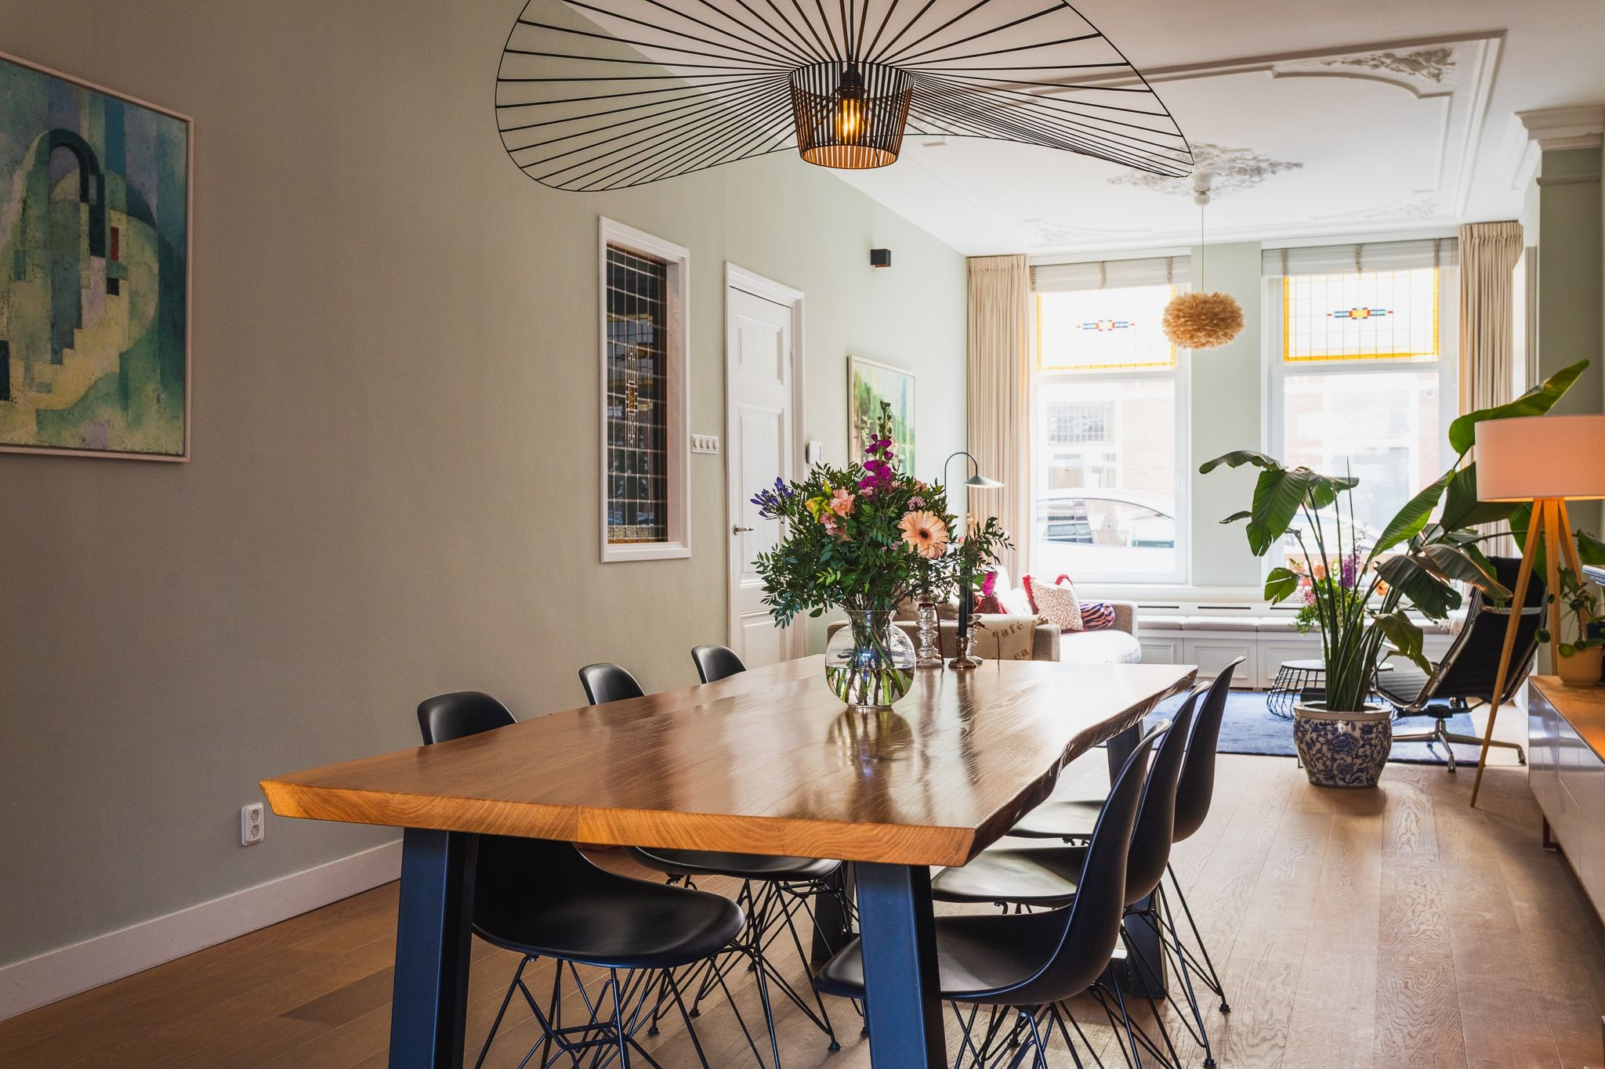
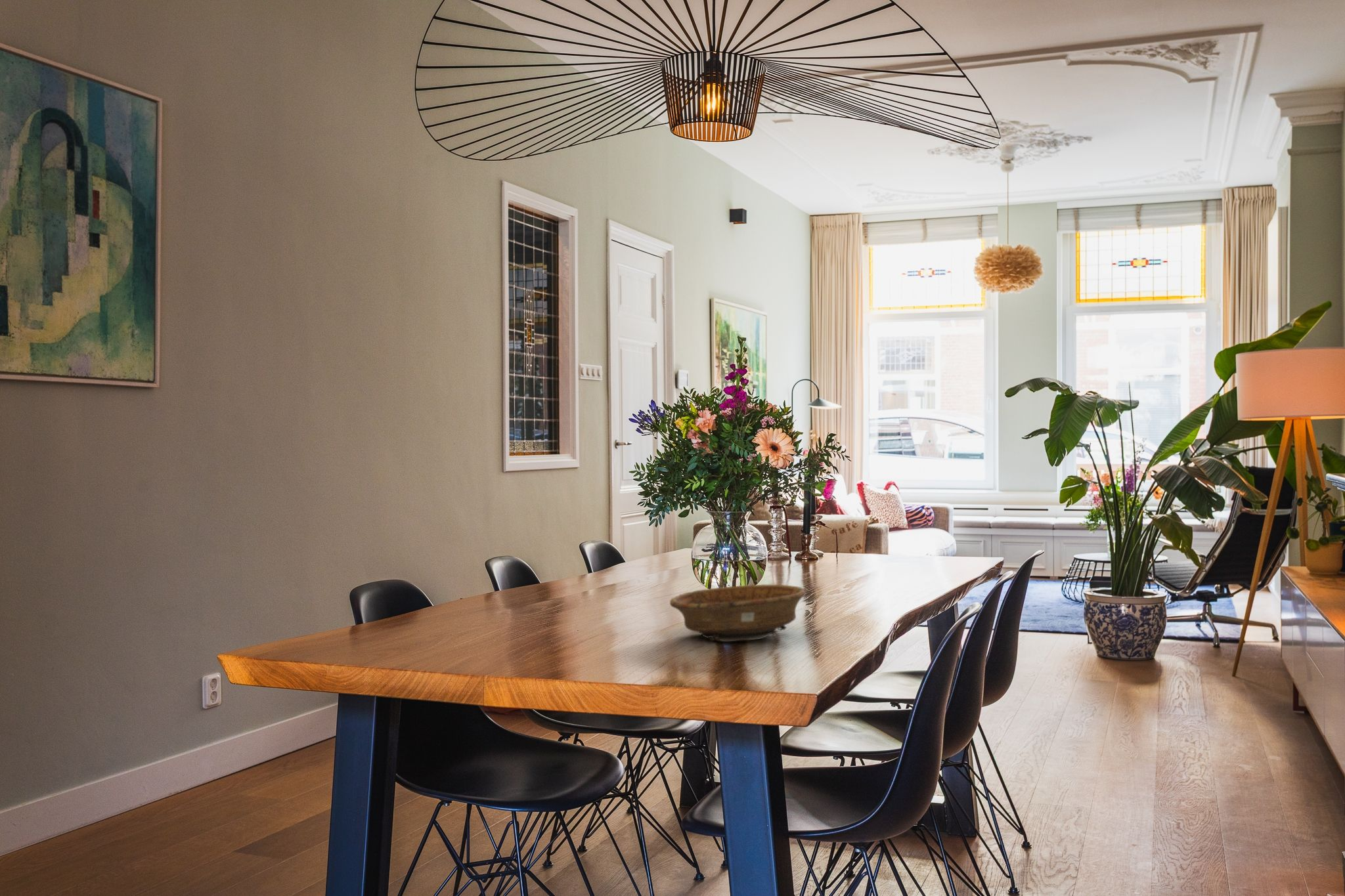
+ decorative bowl [669,584,807,642]
